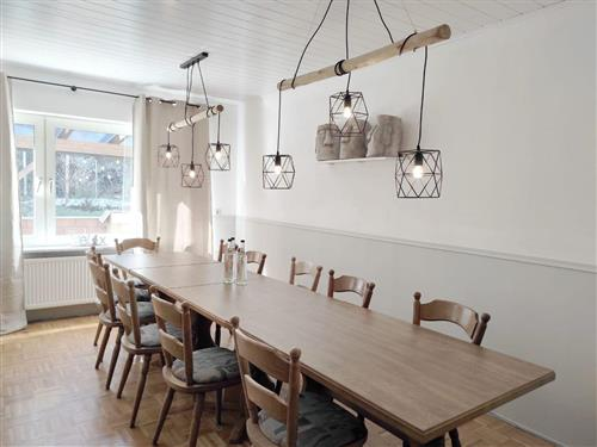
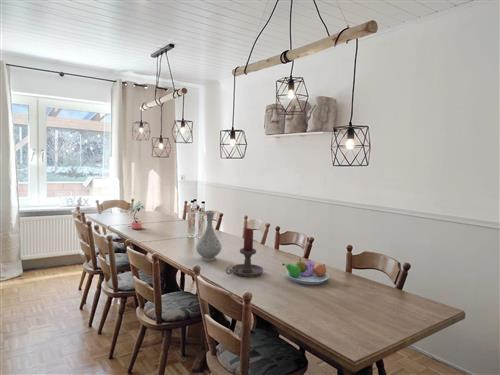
+ potted plant [126,201,145,231]
+ candle holder [225,227,264,278]
+ fruit bowl [281,258,330,285]
+ vase [195,210,222,262]
